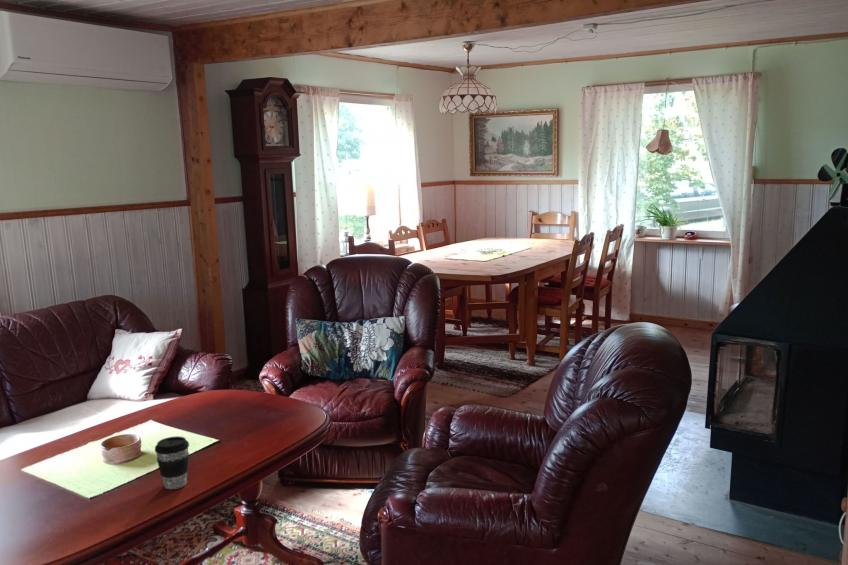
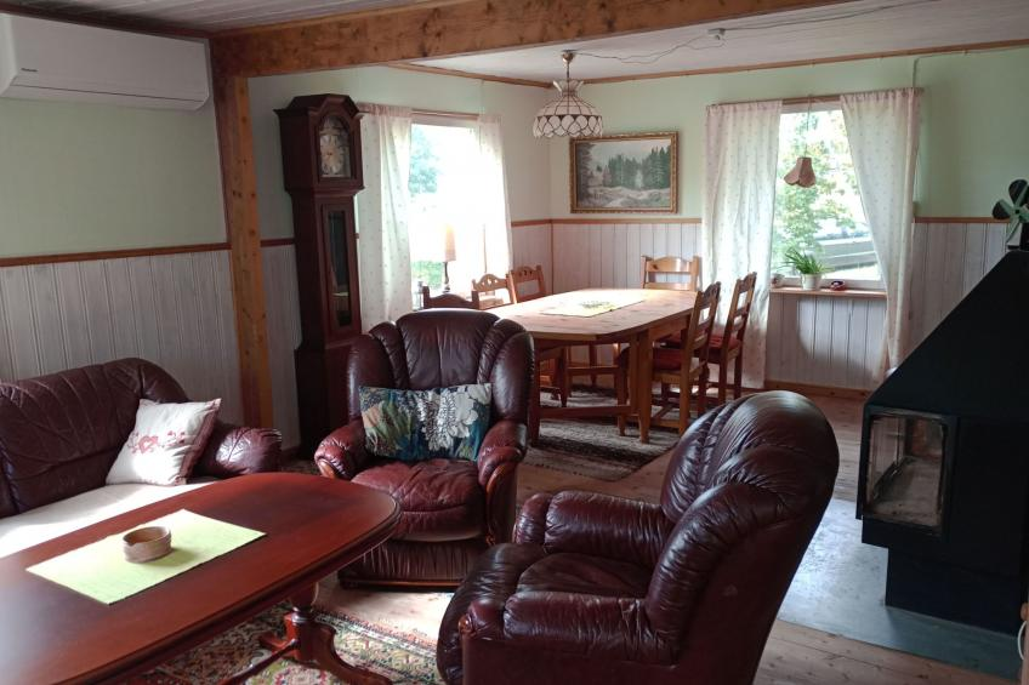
- coffee cup [154,435,190,490]
